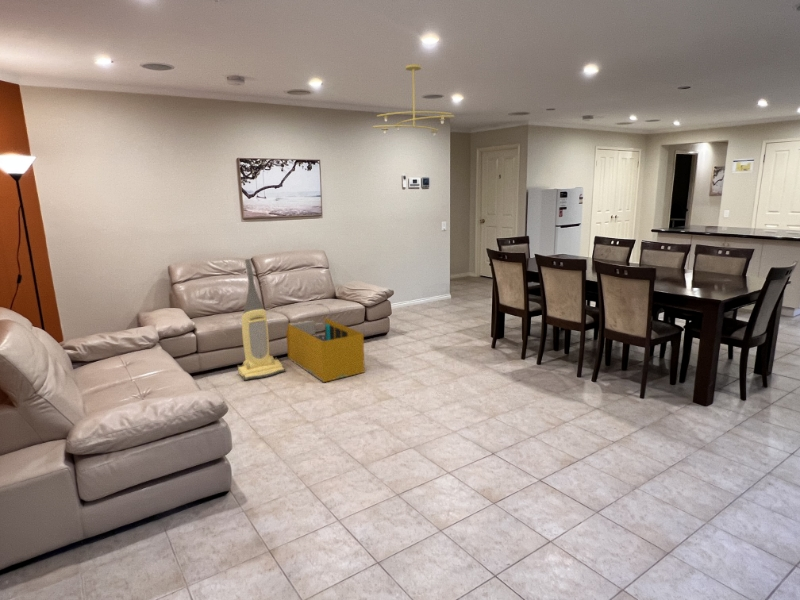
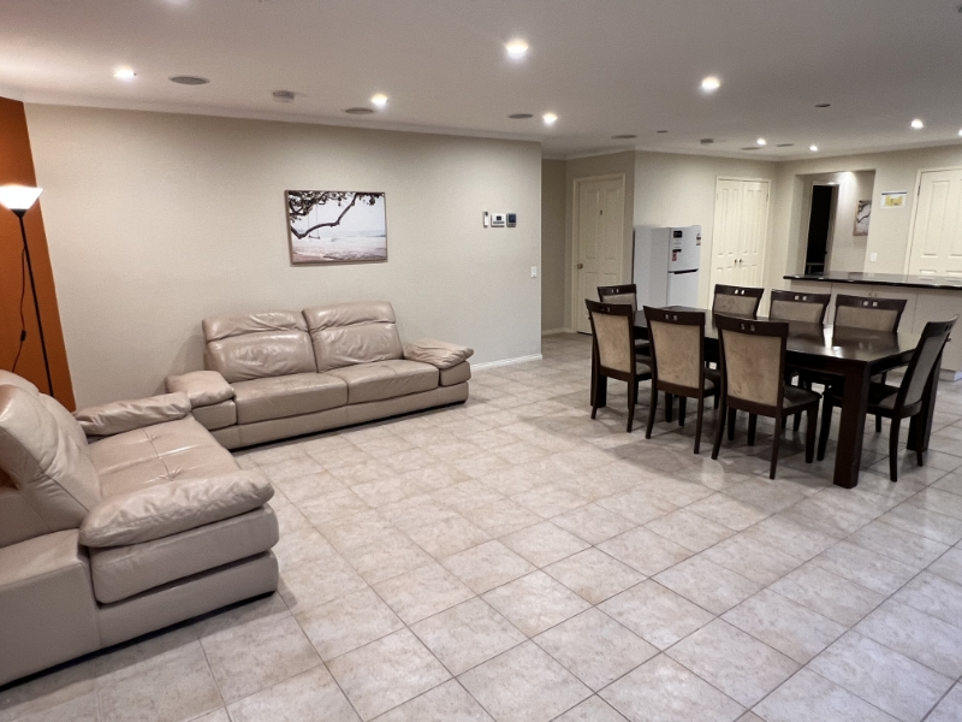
- ceiling light fixture [372,63,455,137]
- vacuum cleaner [237,258,286,381]
- storage bin [285,317,366,383]
